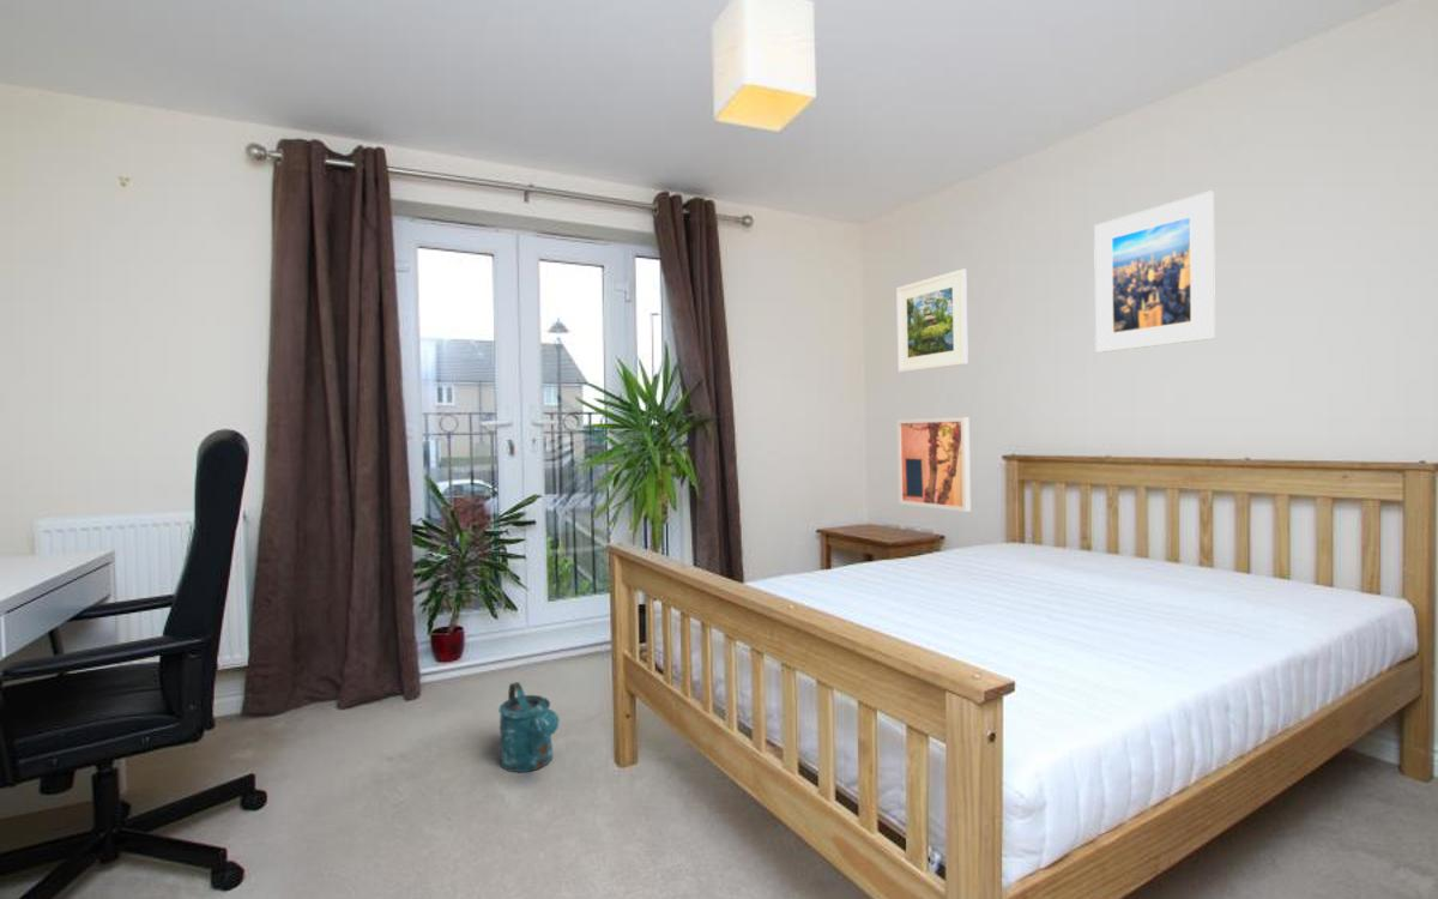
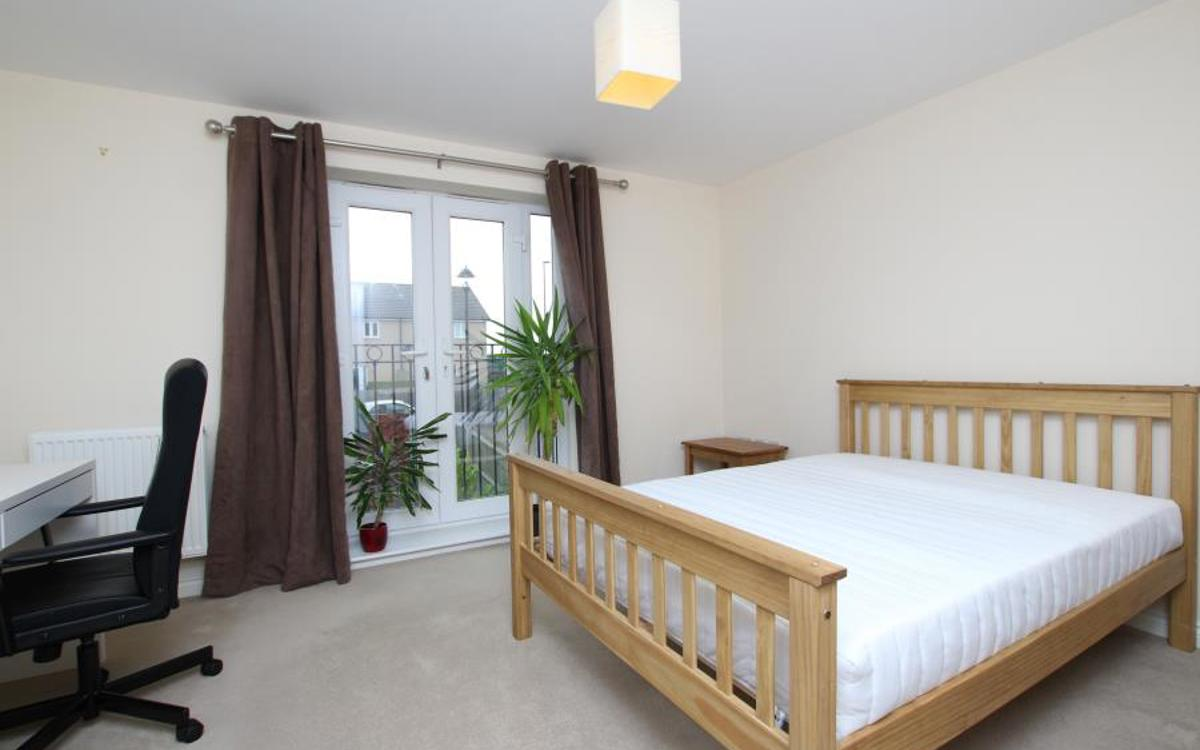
- watering can [497,681,561,773]
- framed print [1093,191,1216,354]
- wall art [896,416,972,513]
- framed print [895,267,969,374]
